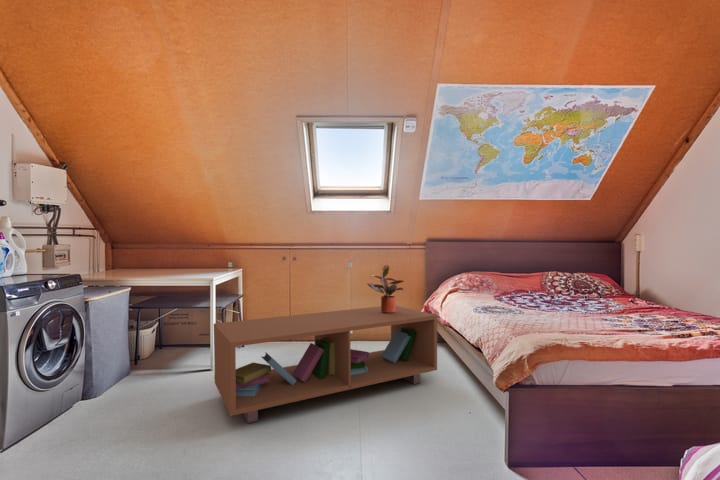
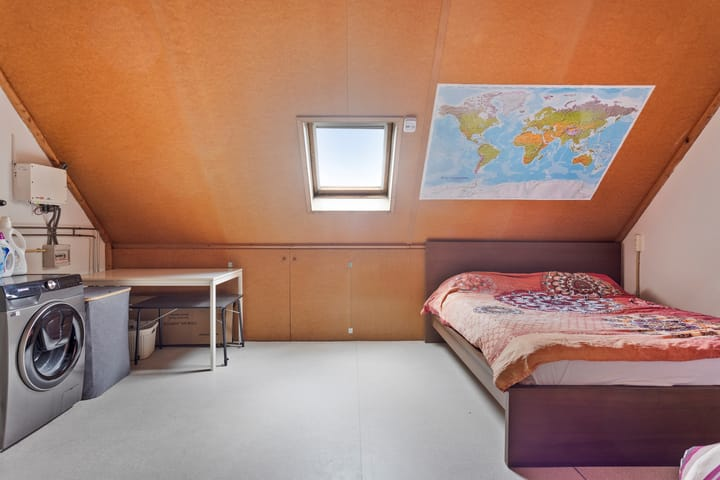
- storage bench [213,305,438,424]
- potted plant [366,263,405,313]
